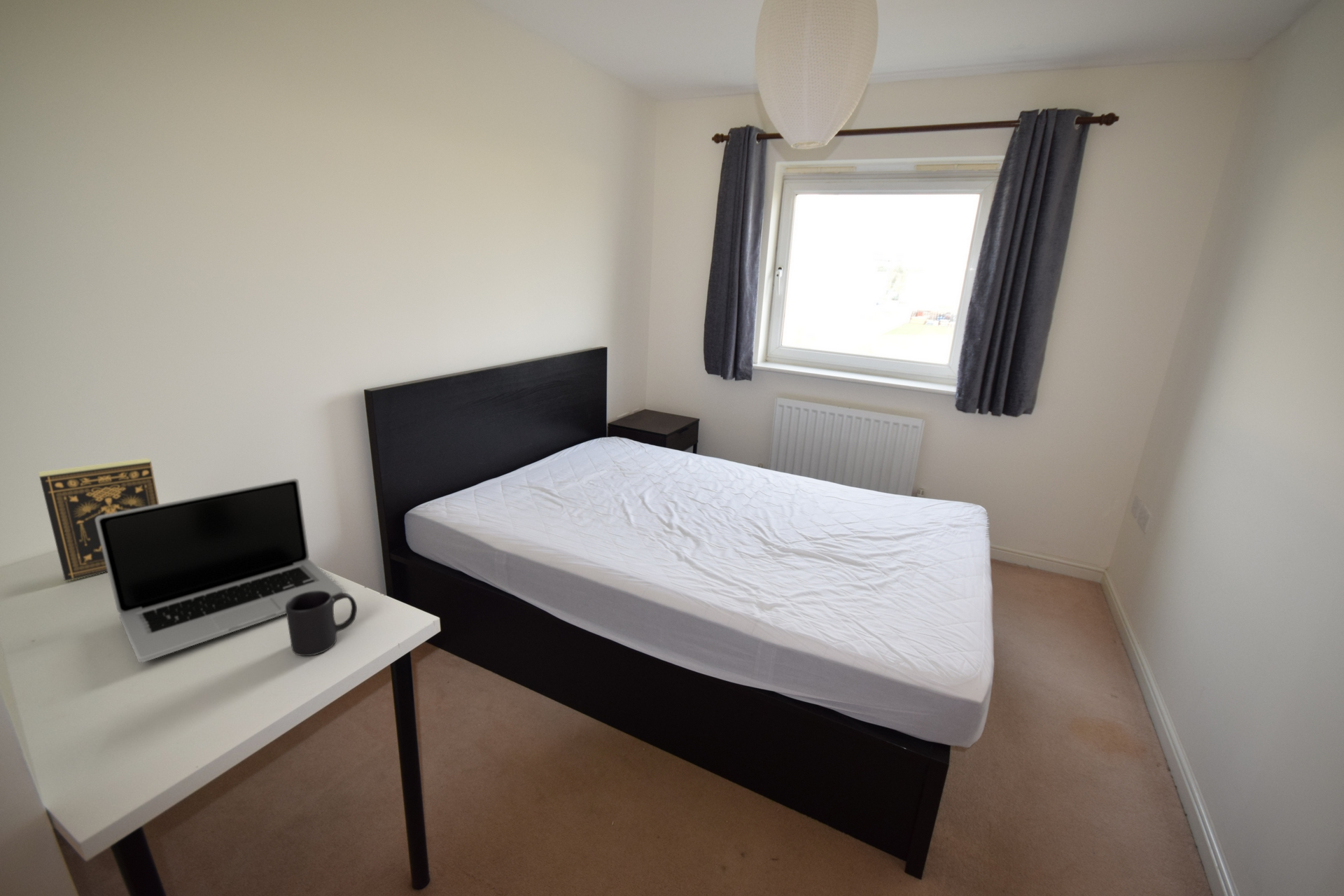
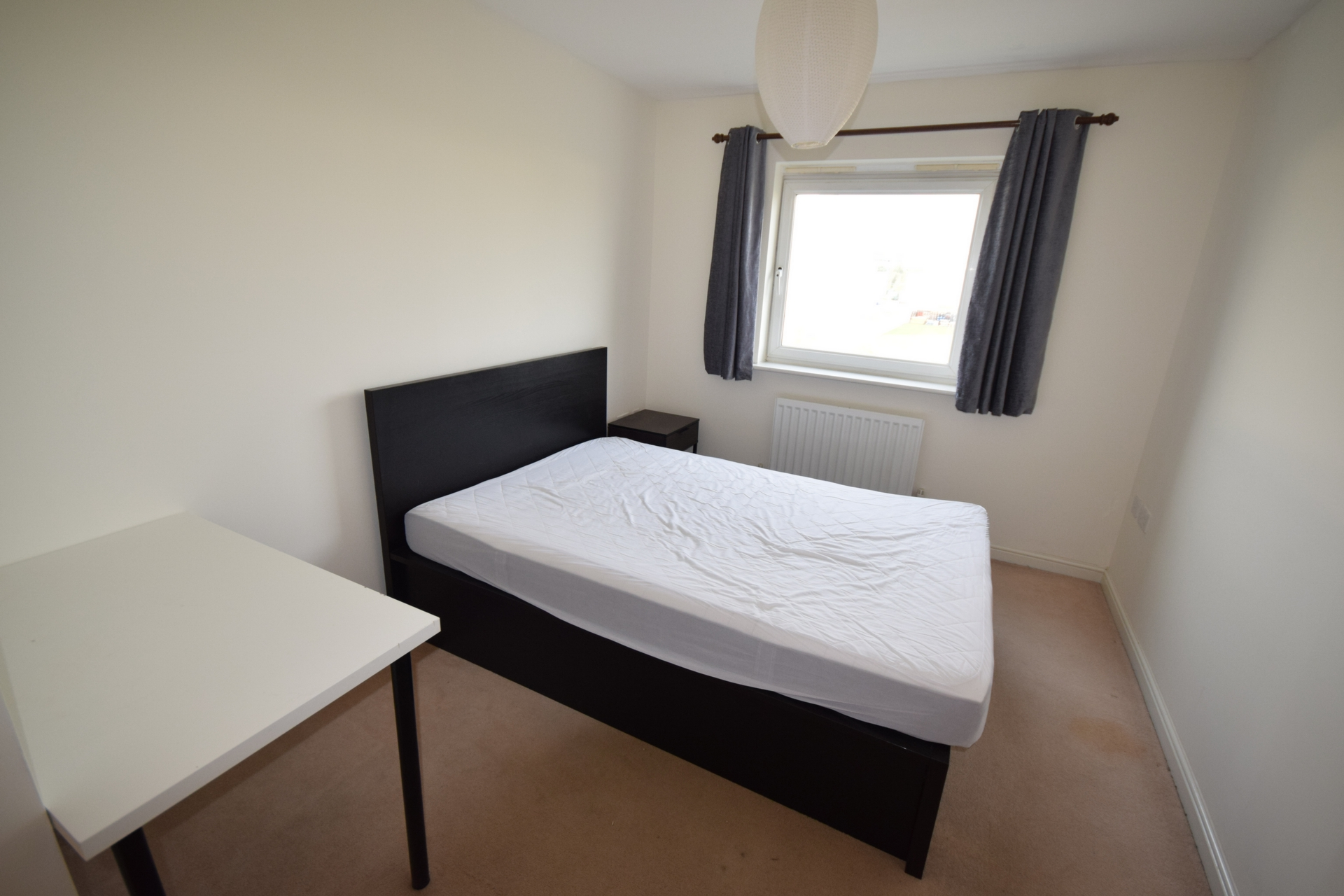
- book [38,458,160,582]
- laptop [95,477,344,663]
- mug [286,591,358,657]
